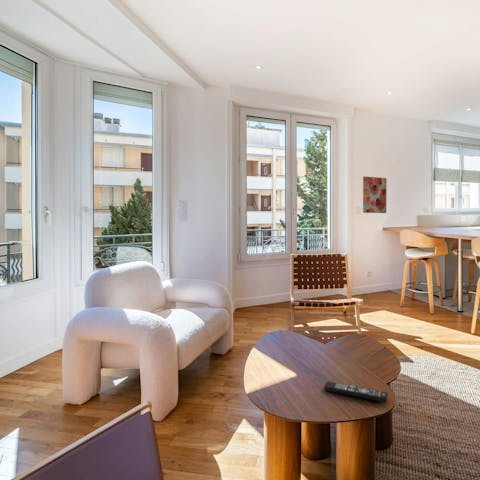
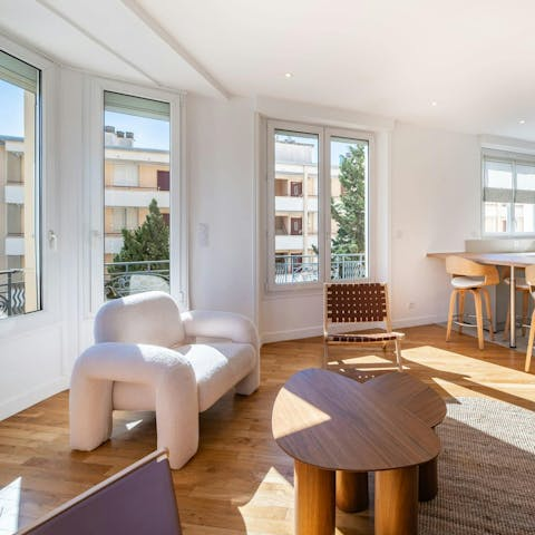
- wall art [362,176,388,214]
- remote control [323,380,389,403]
